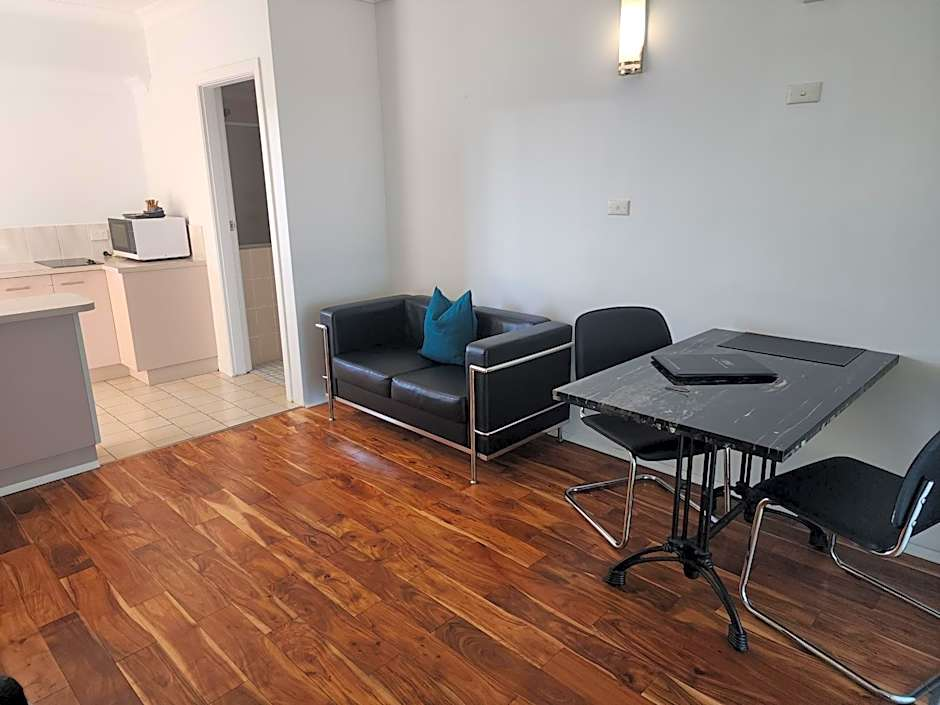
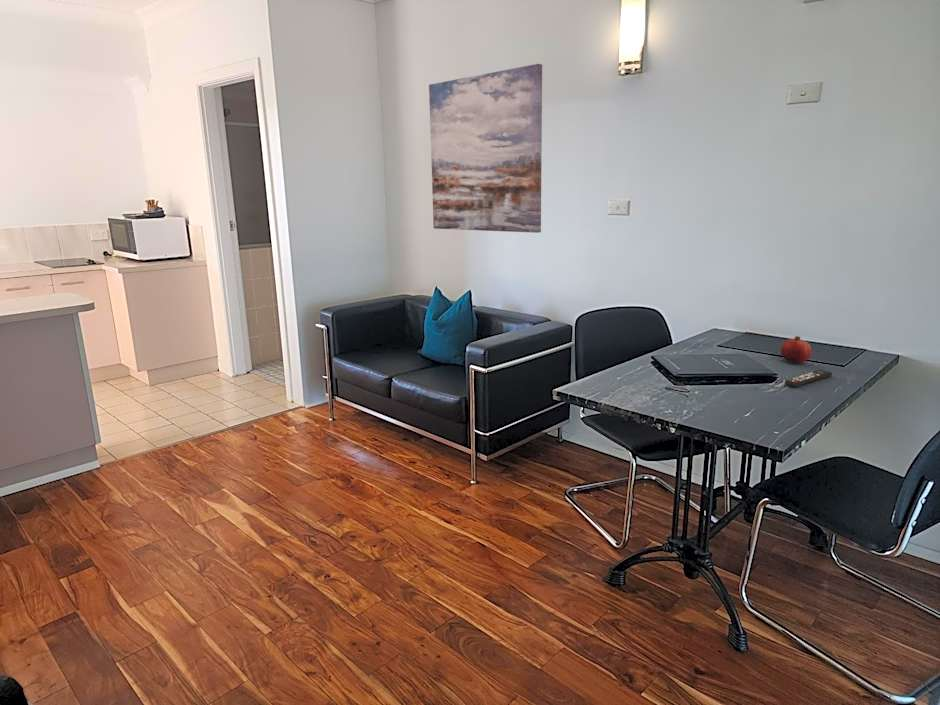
+ fruit [780,335,812,364]
+ remote control [784,369,833,388]
+ wall art [428,63,543,234]
